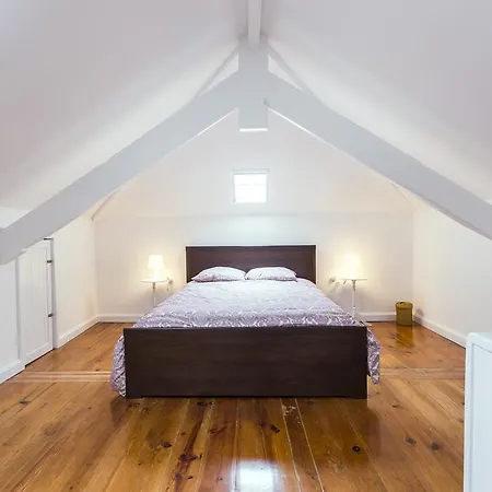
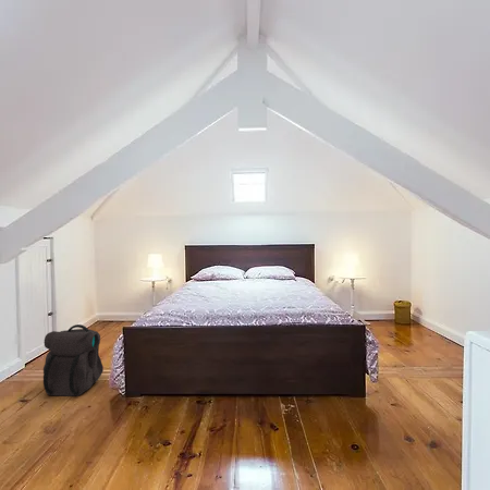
+ backpack [42,323,105,397]
